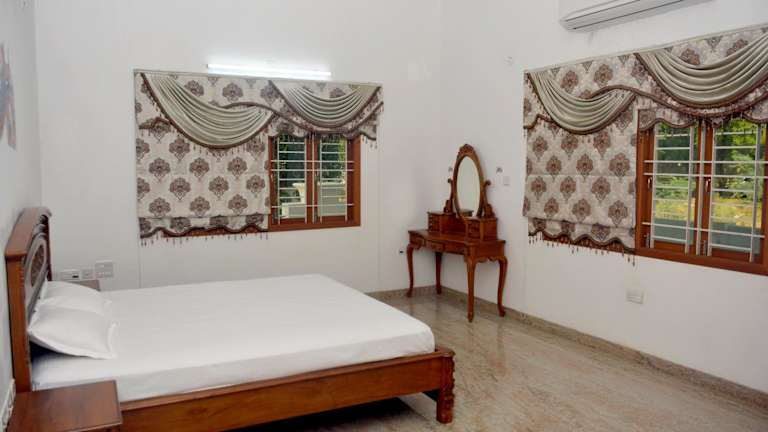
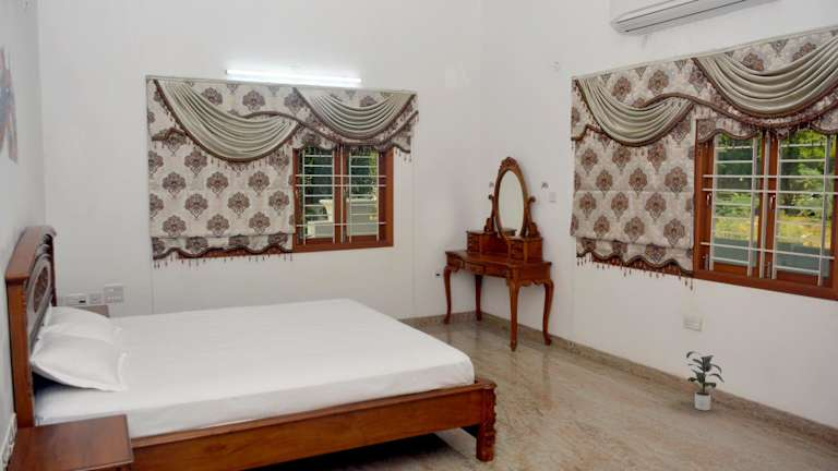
+ potted plant [685,350,726,411]
